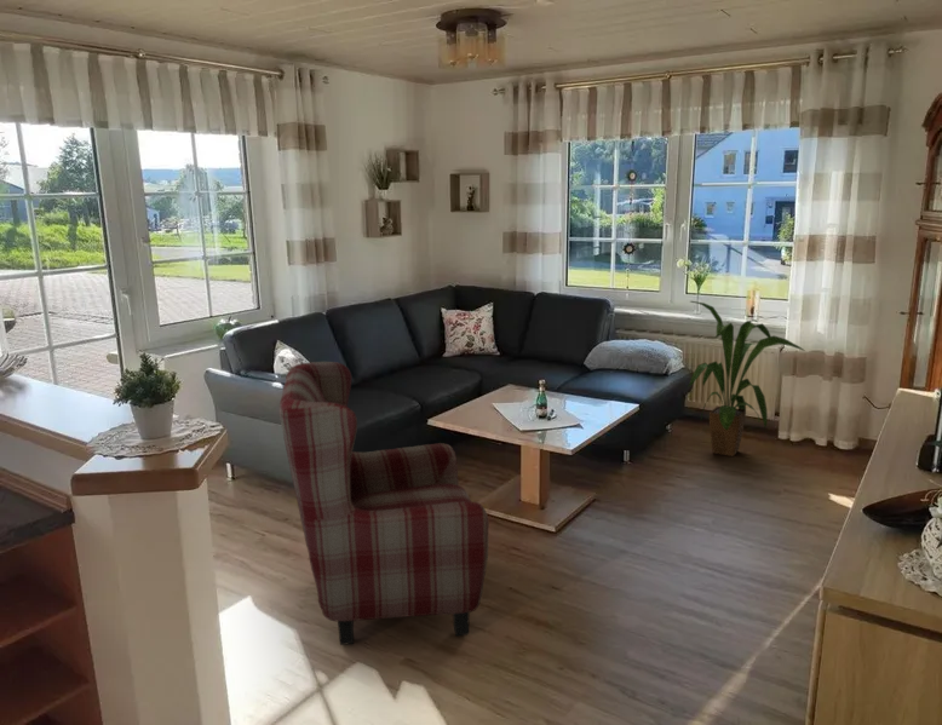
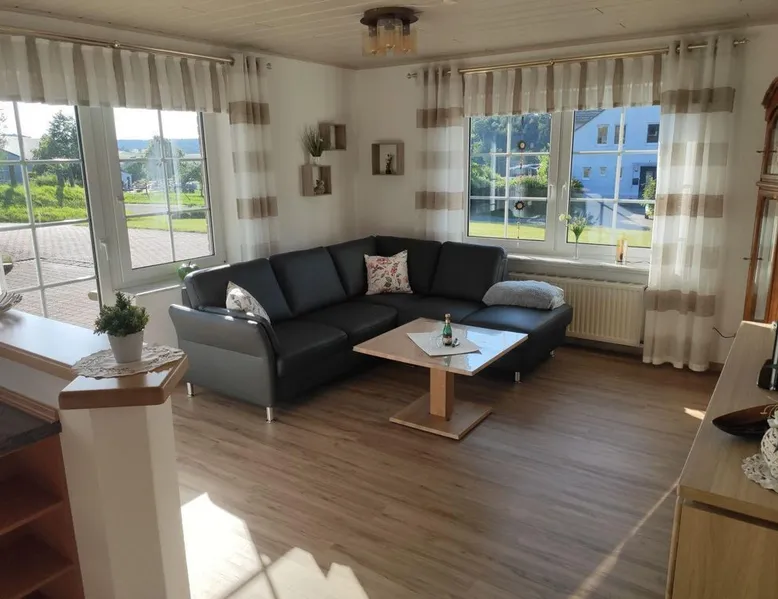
- armchair [278,361,490,646]
- house plant [687,300,805,458]
